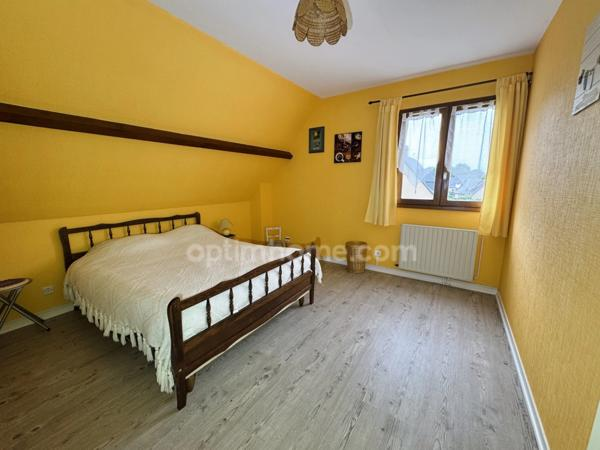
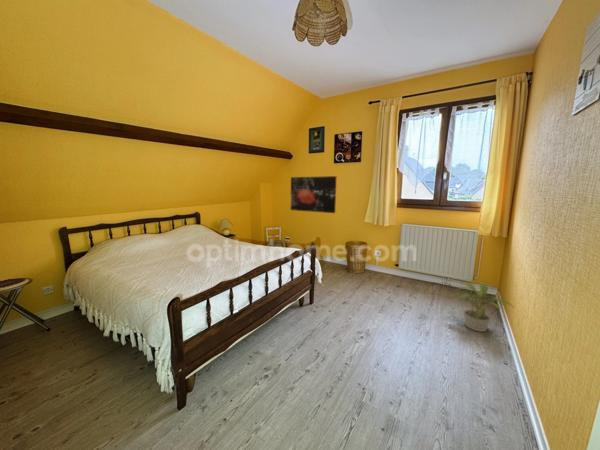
+ potted plant [449,281,514,333]
+ wall art [290,175,337,214]
